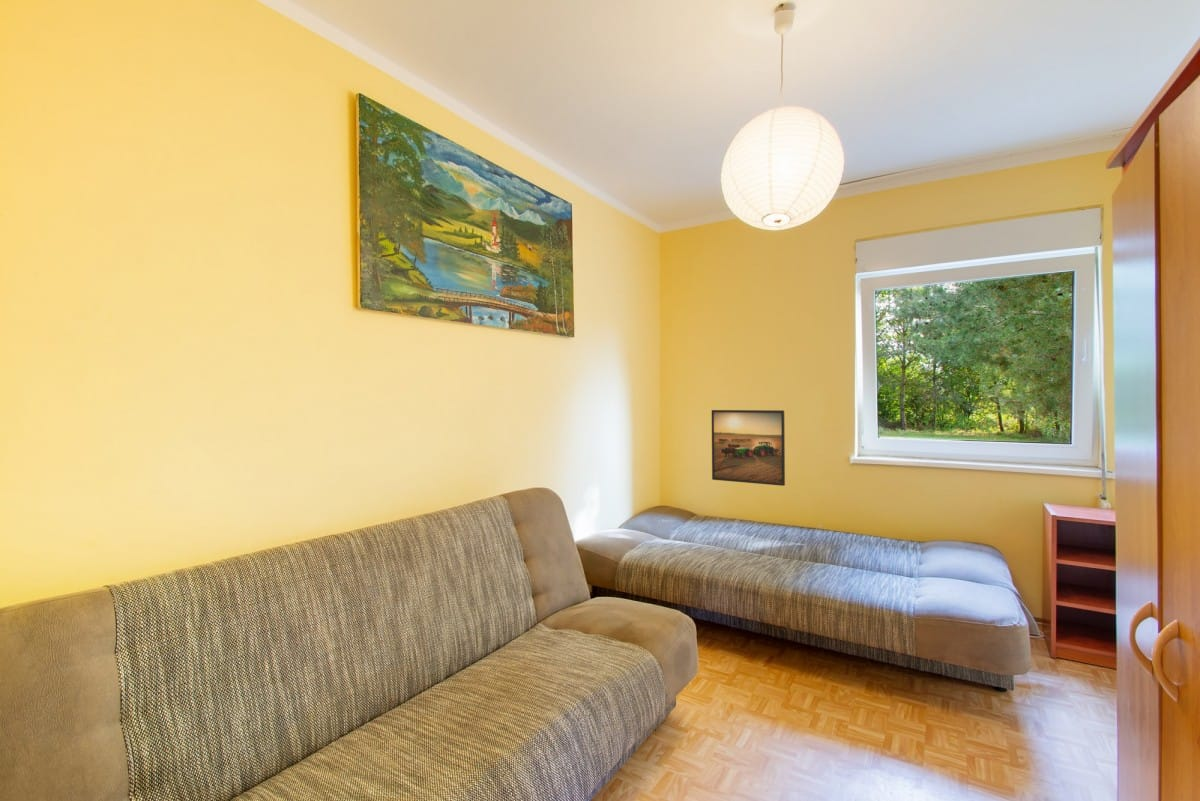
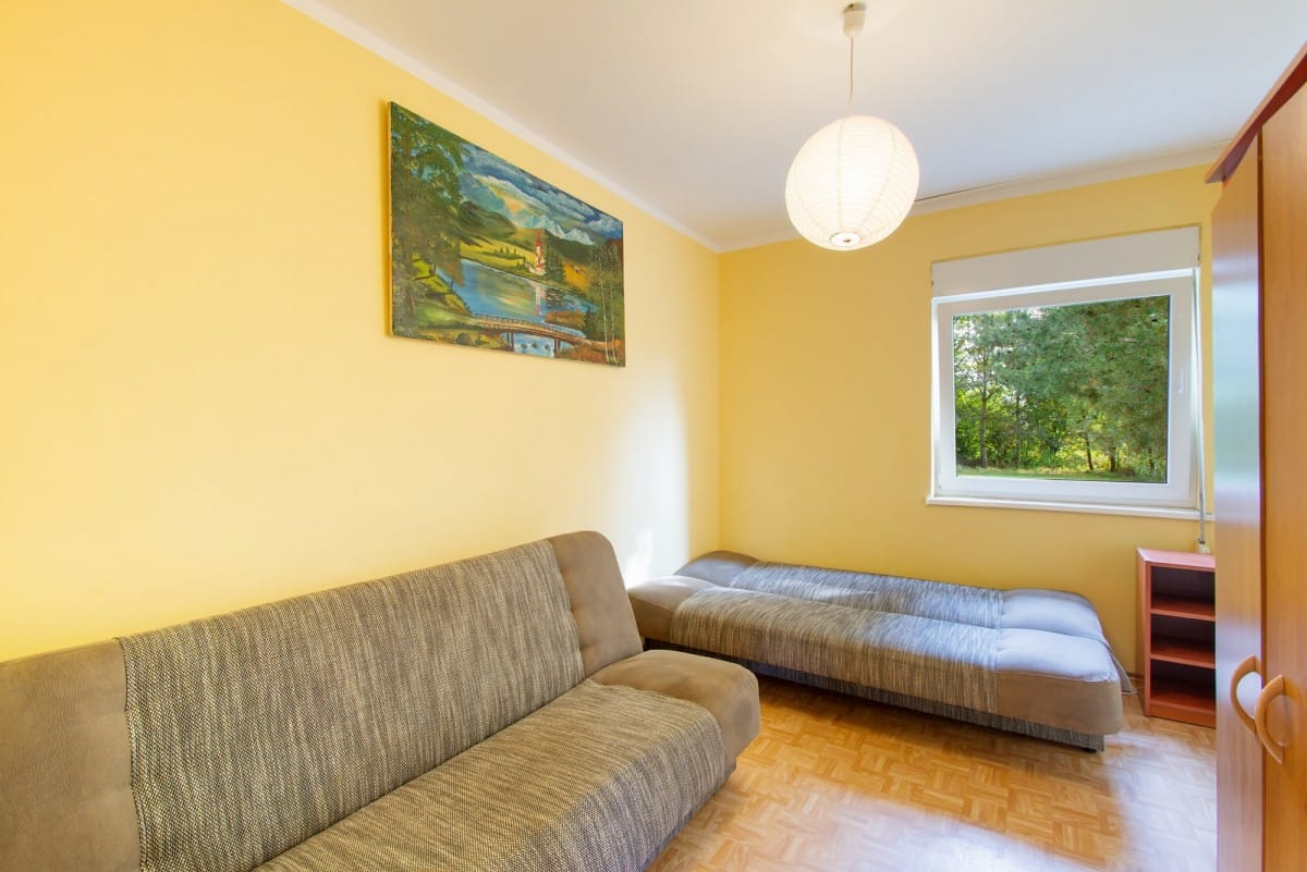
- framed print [711,409,786,487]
